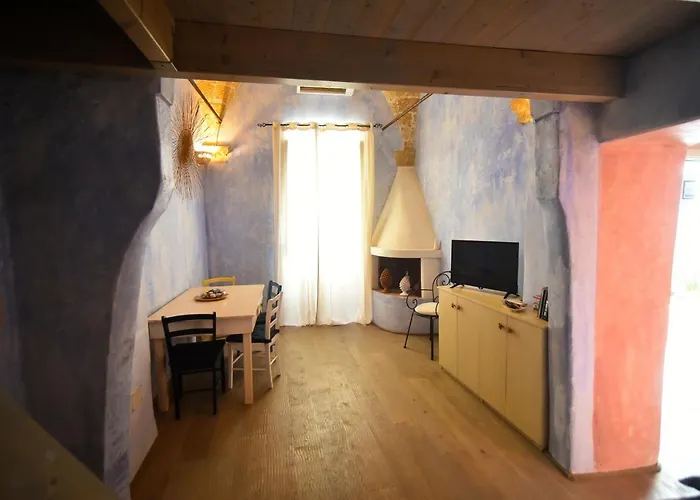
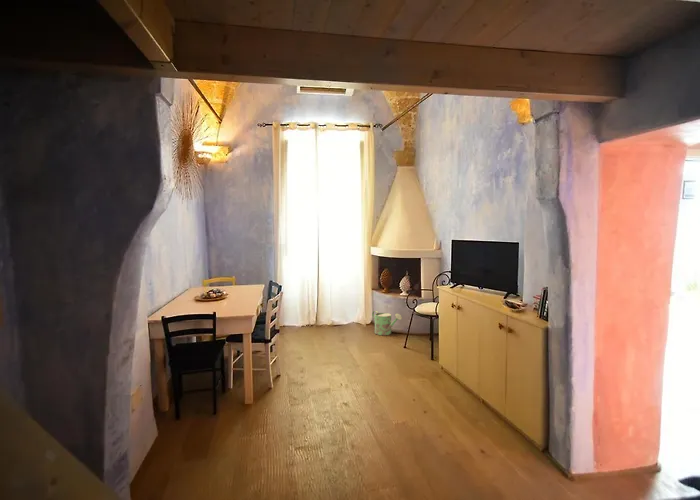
+ watering can [371,310,403,336]
